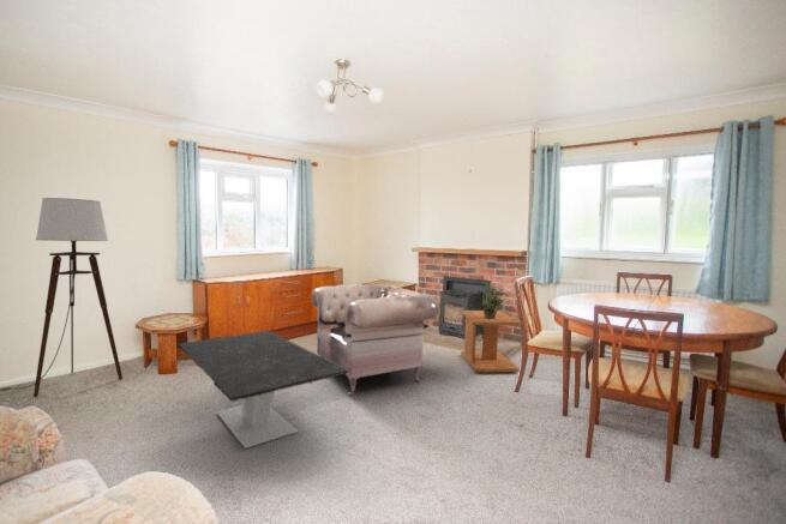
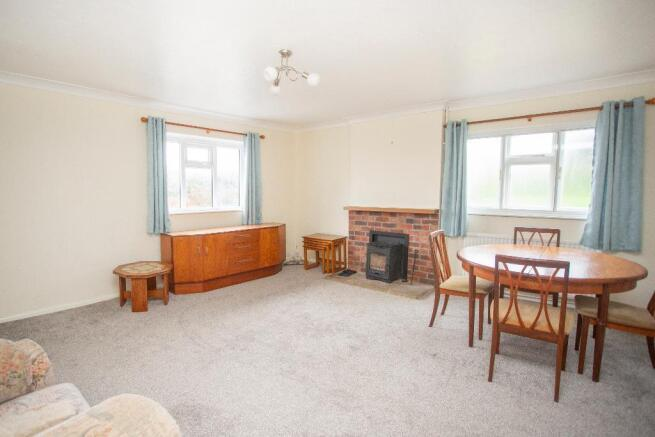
- floor lamp [0,197,124,398]
- coffee table [176,330,348,450]
- armchair [310,283,440,397]
- side table [460,309,522,373]
- potted plant [481,279,510,319]
